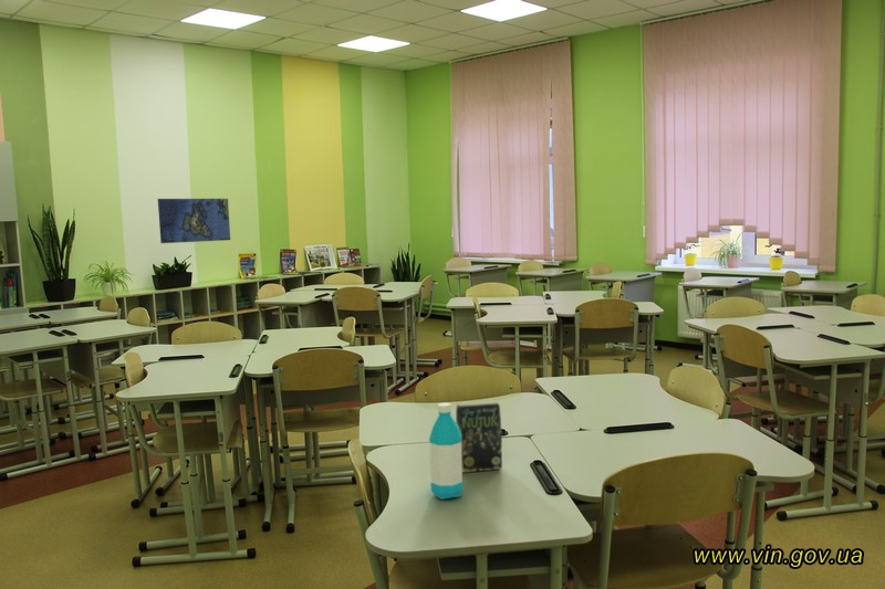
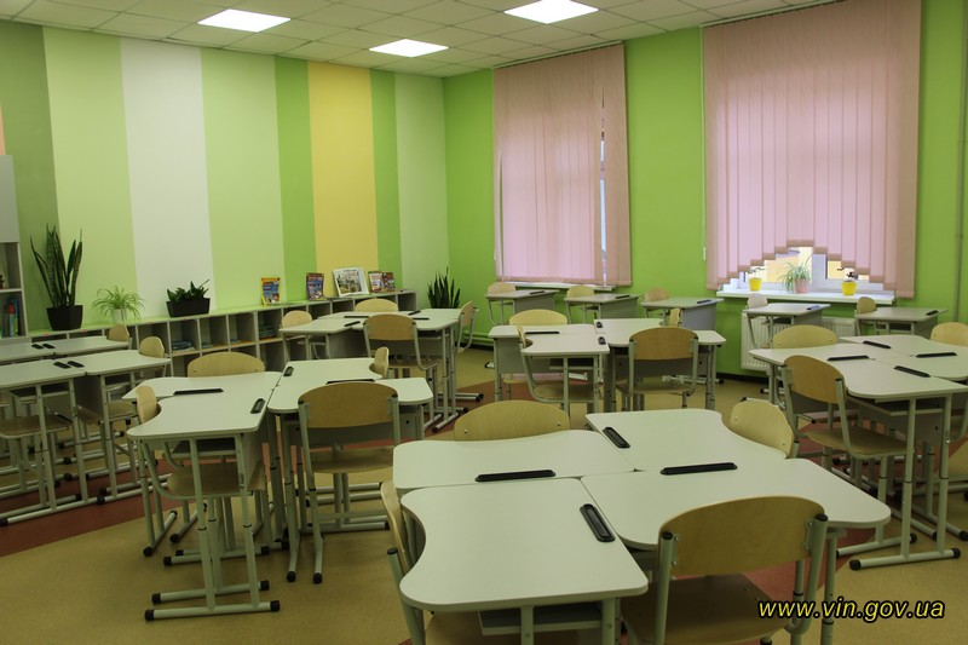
- book [455,399,503,473]
- water bottle [428,402,465,501]
- map [157,198,231,244]
